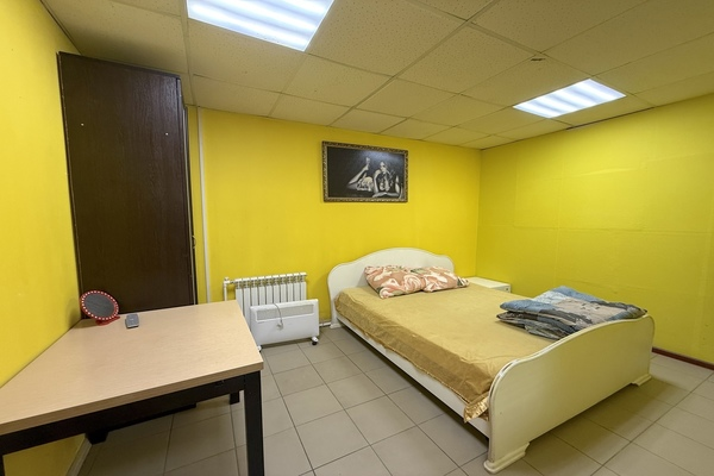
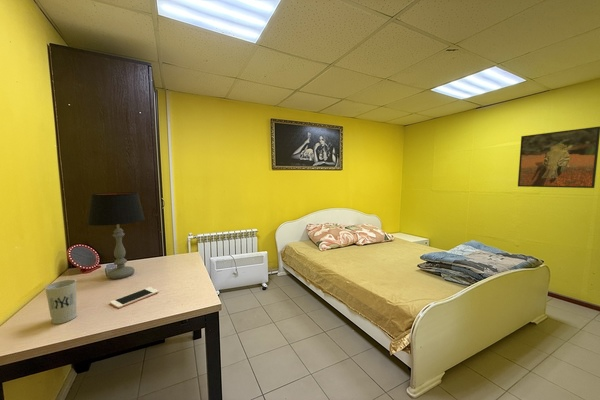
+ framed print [517,125,600,189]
+ cell phone [109,286,160,309]
+ table lamp [86,191,146,280]
+ cup [44,279,77,325]
